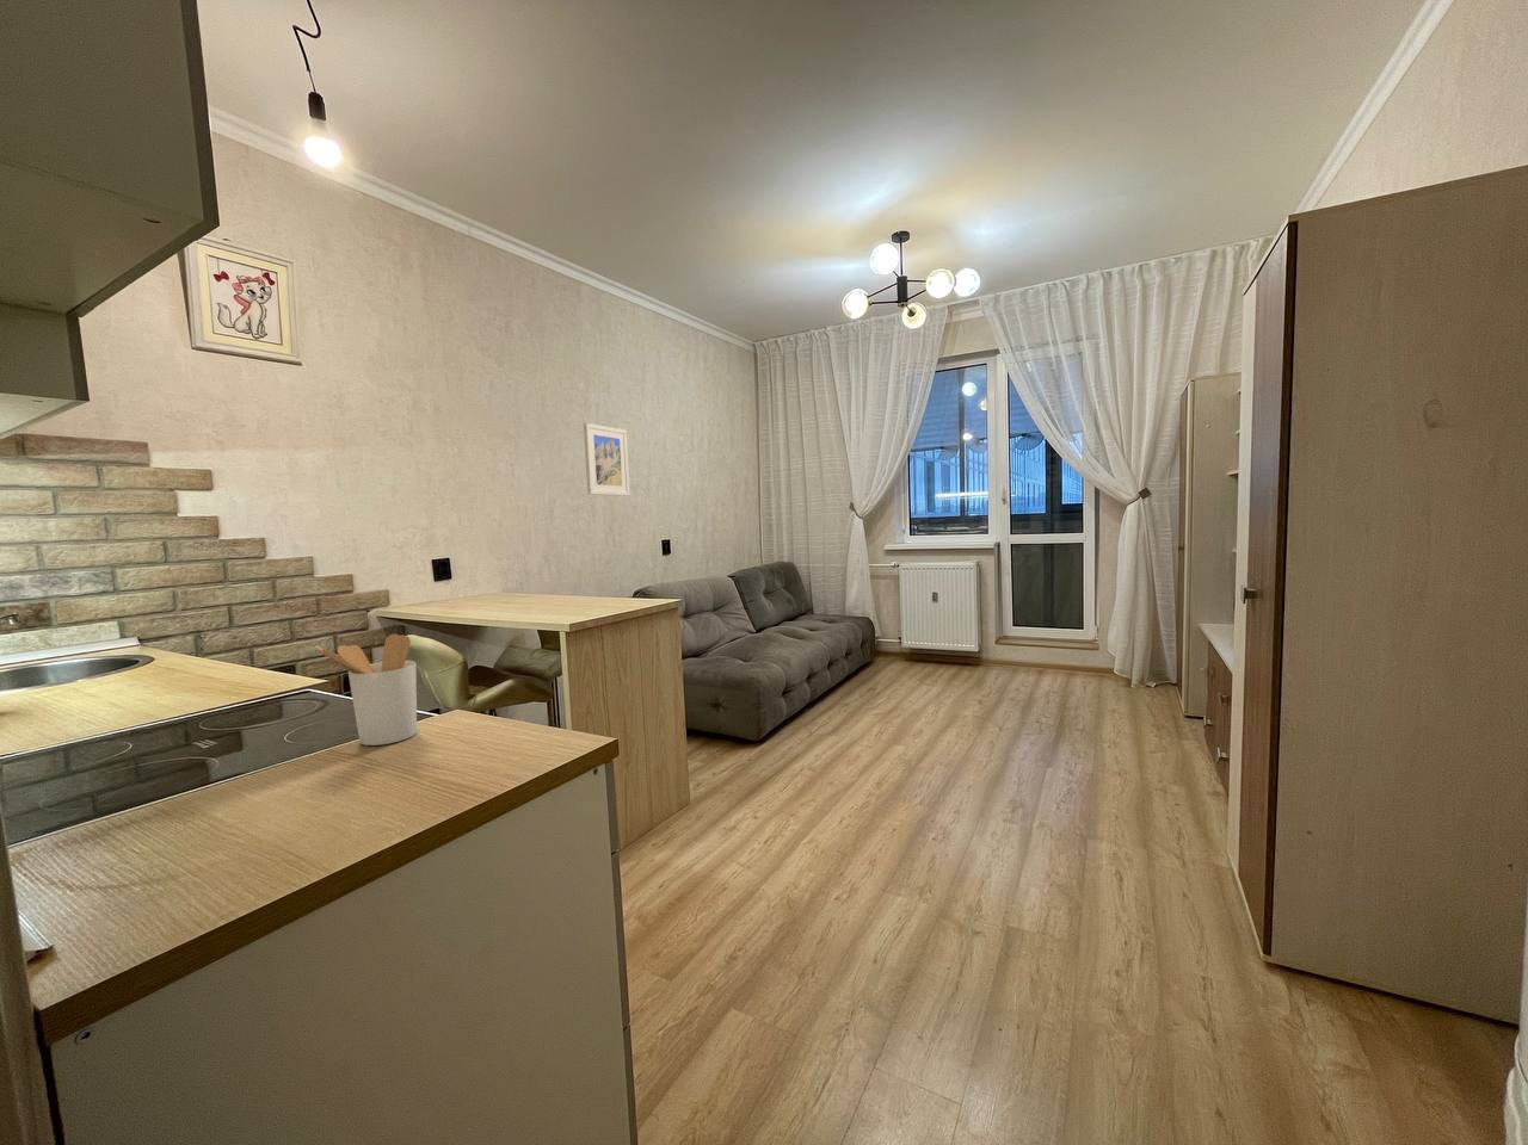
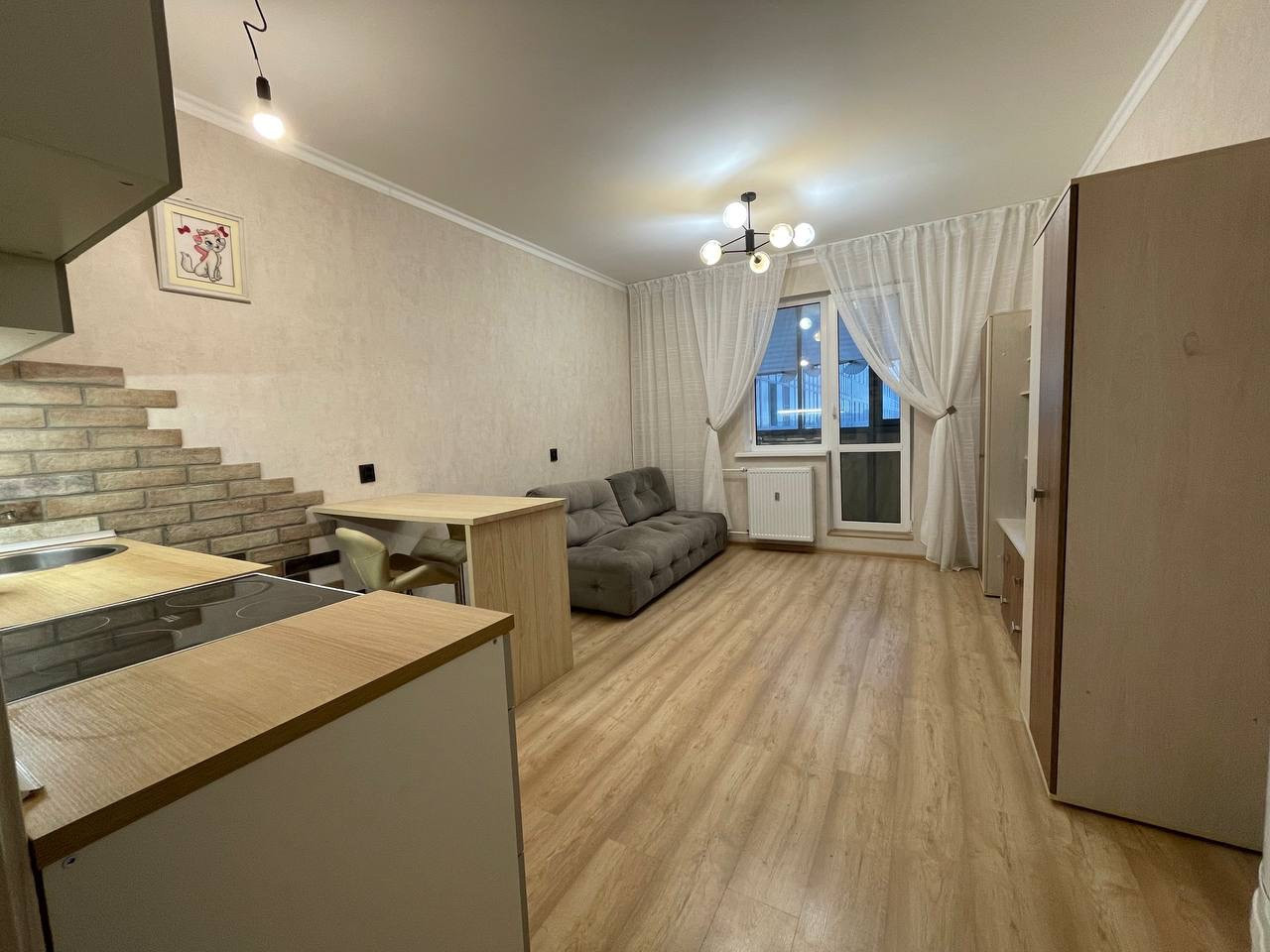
- utensil holder [314,634,417,747]
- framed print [582,422,632,498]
